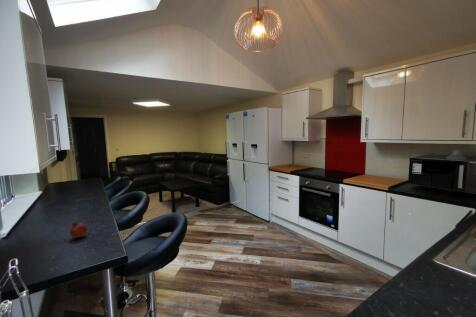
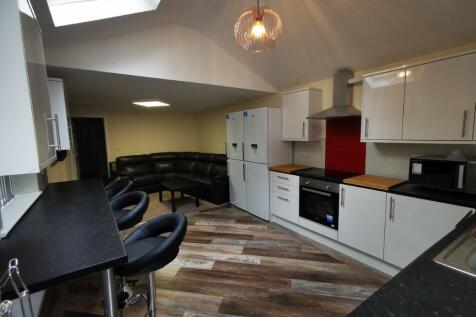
- fruit [69,221,89,239]
